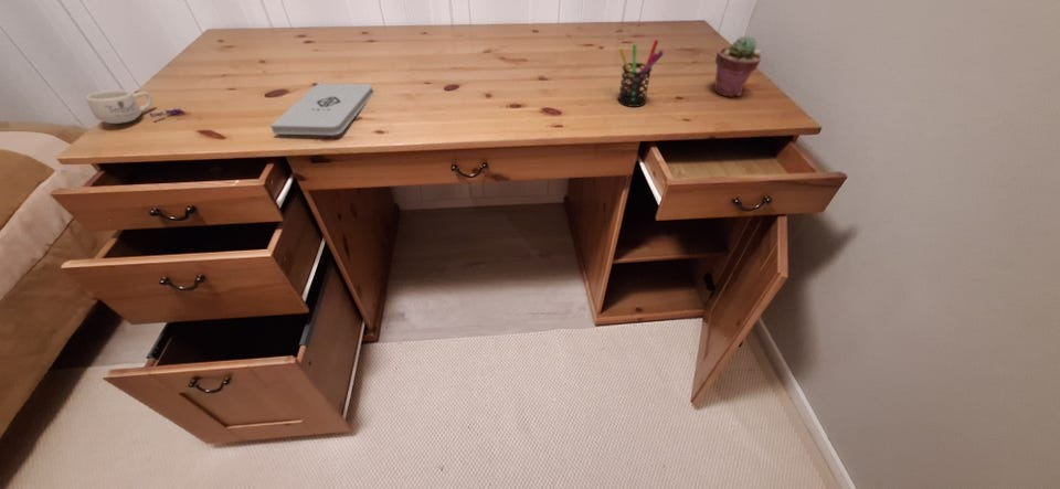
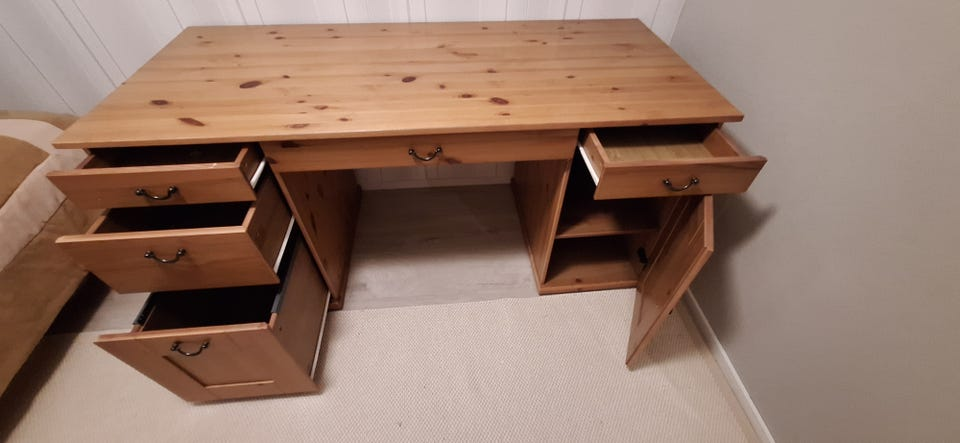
- mug [85,89,182,125]
- potted succulent [713,35,763,98]
- notepad [269,83,373,136]
- pen holder [617,39,665,108]
